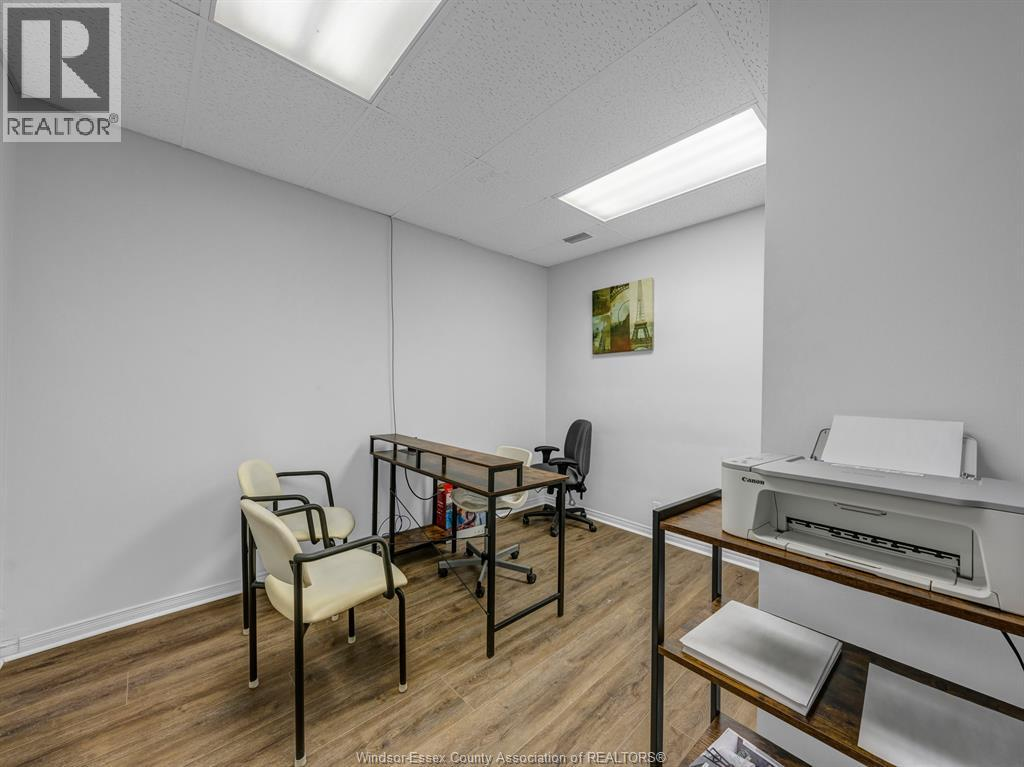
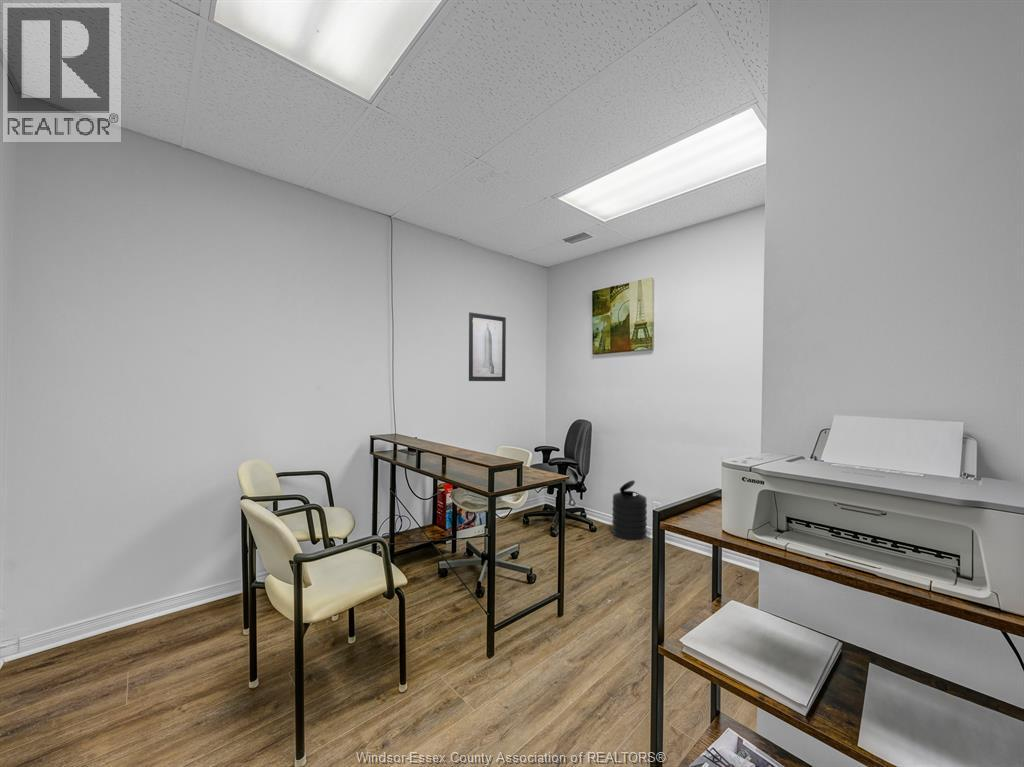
+ trash can [611,480,648,542]
+ wall art [468,311,507,382]
